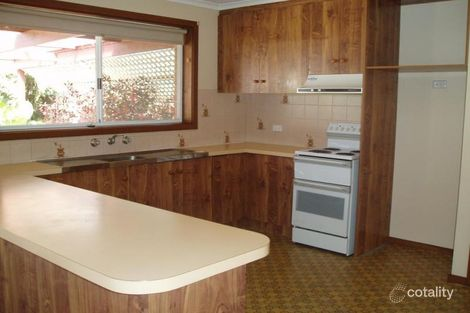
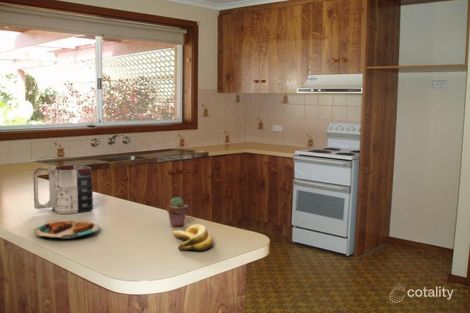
+ potted succulent [166,196,190,228]
+ mug [32,164,94,215]
+ banana [172,223,214,252]
+ plate [31,219,100,240]
